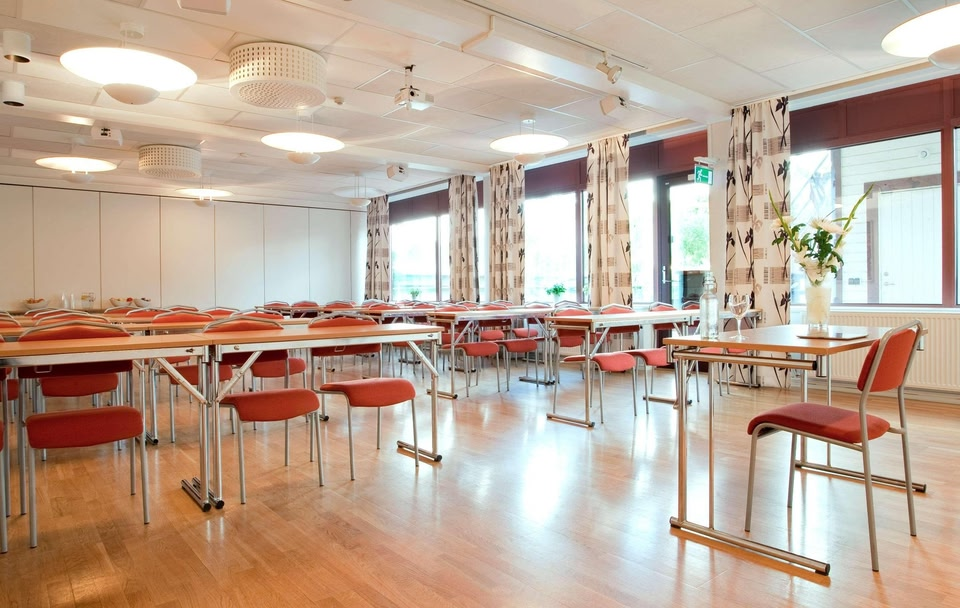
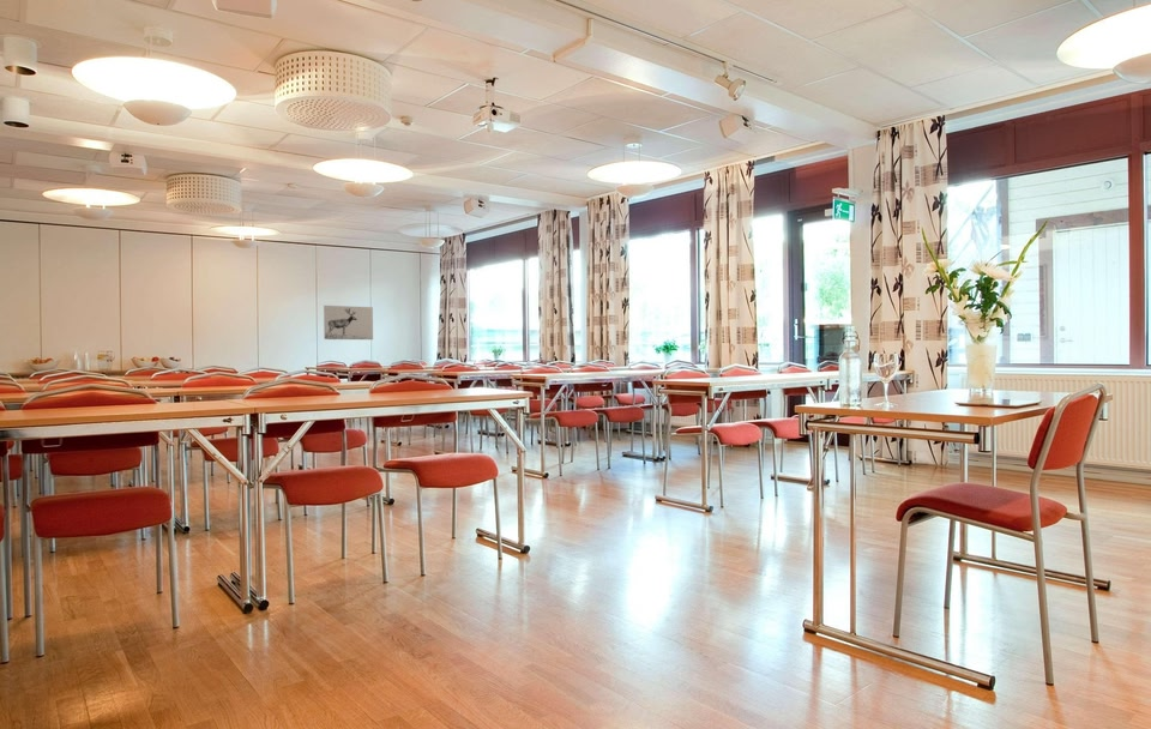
+ wall art [323,305,374,341]
